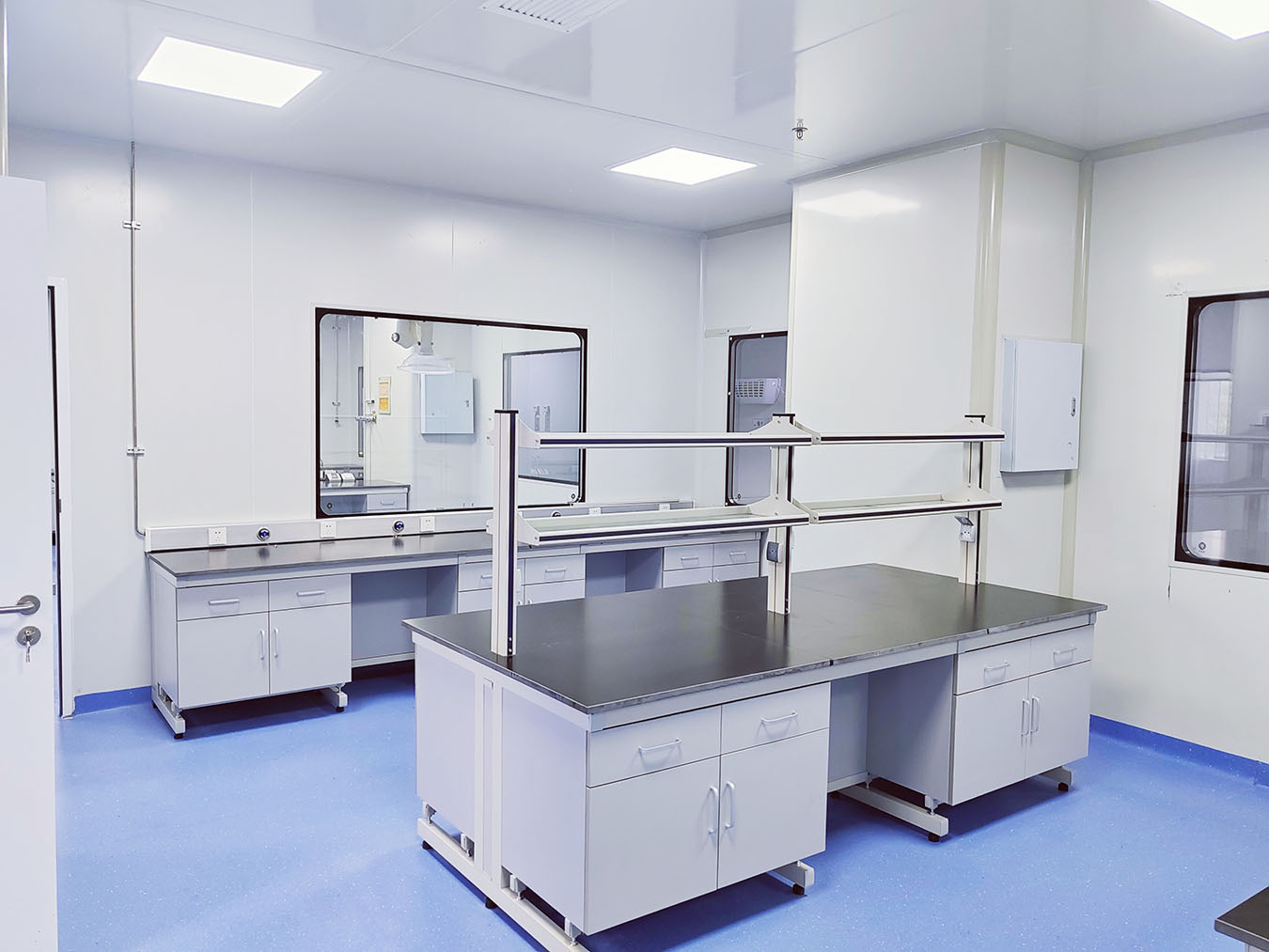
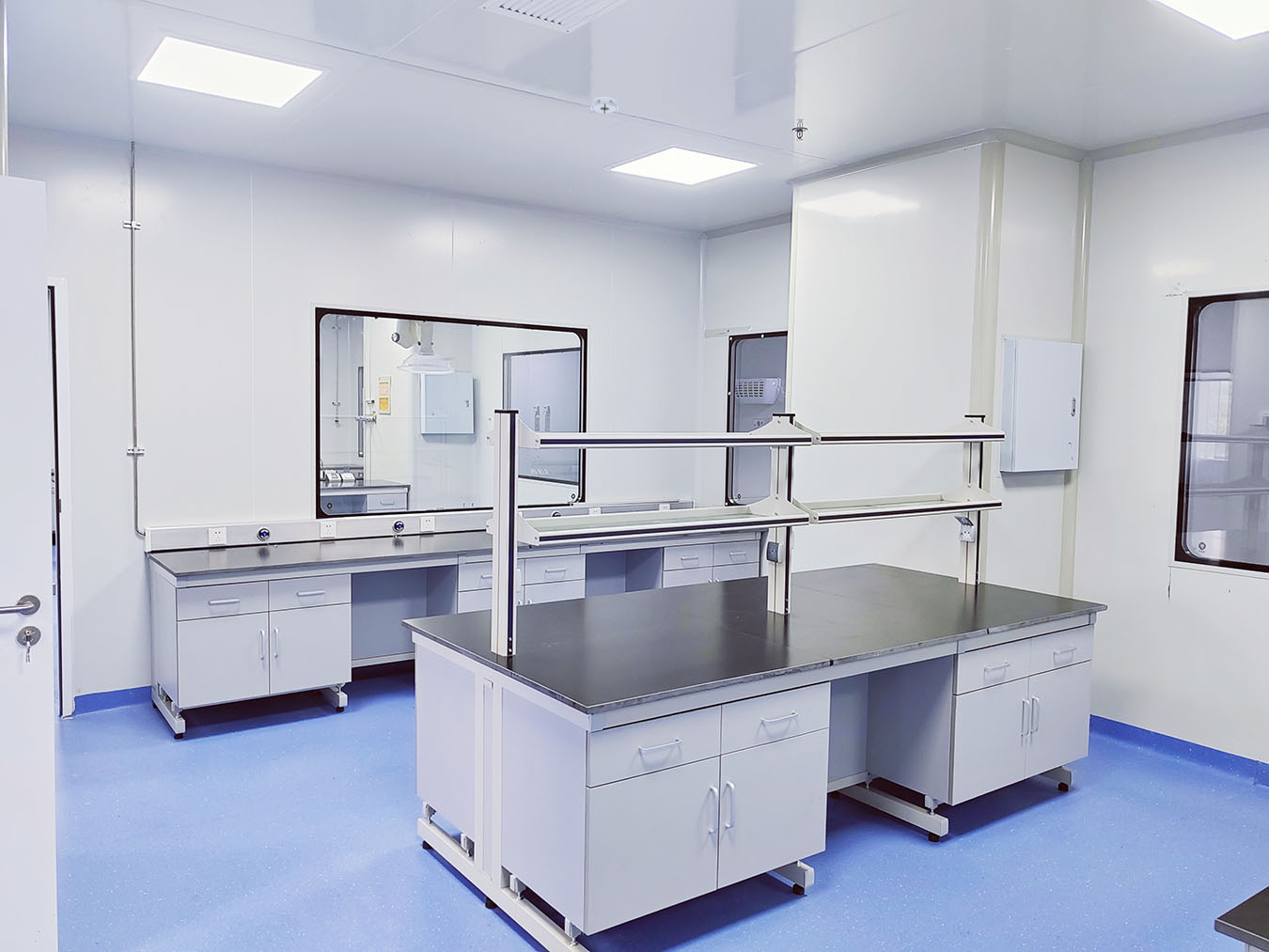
+ smoke detector [588,97,619,115]
